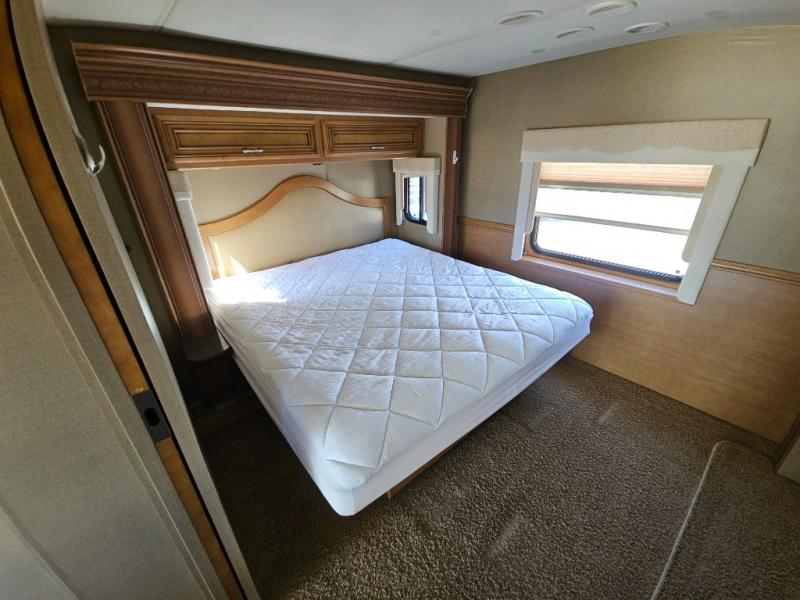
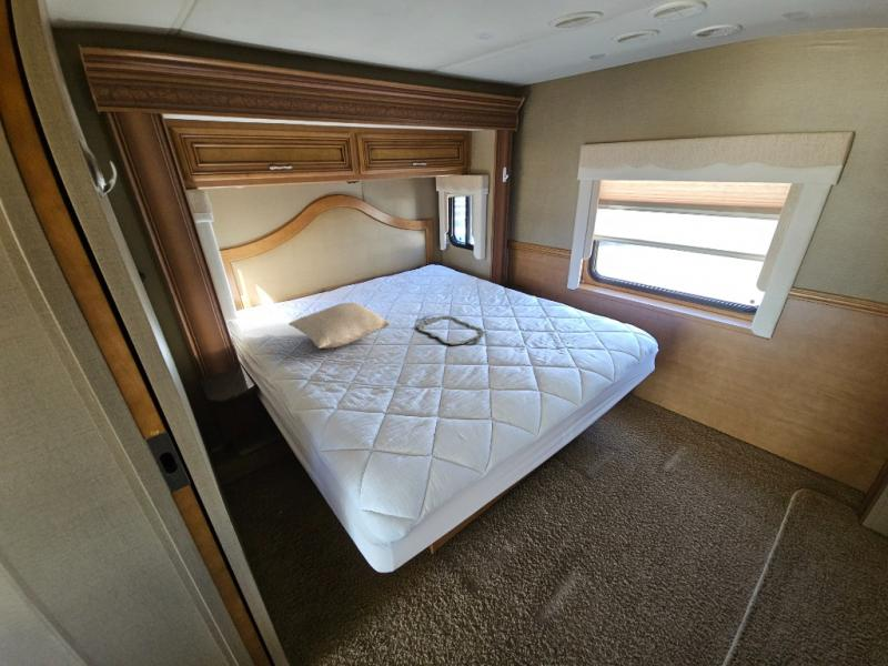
+ serving tray [415,314,486,346]
+ pillow [287,302,391,350]
